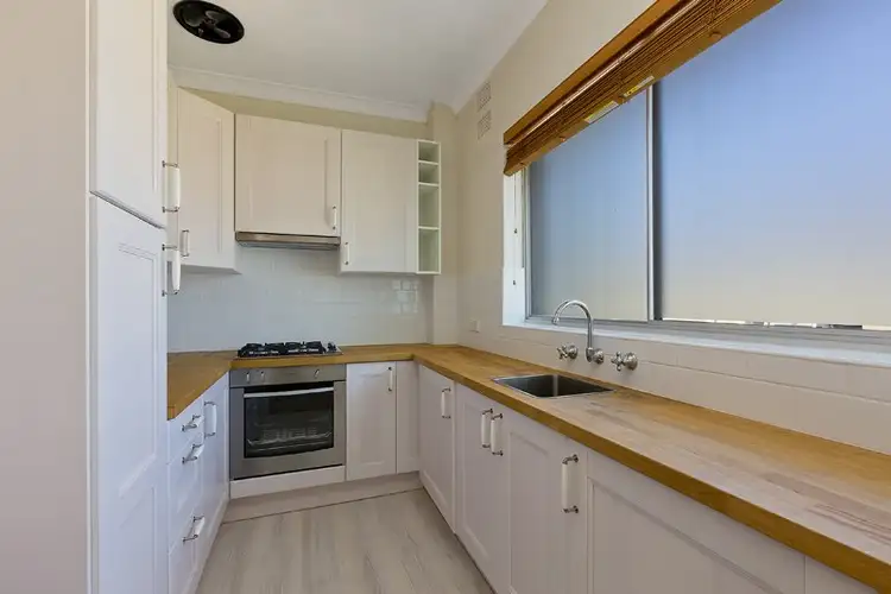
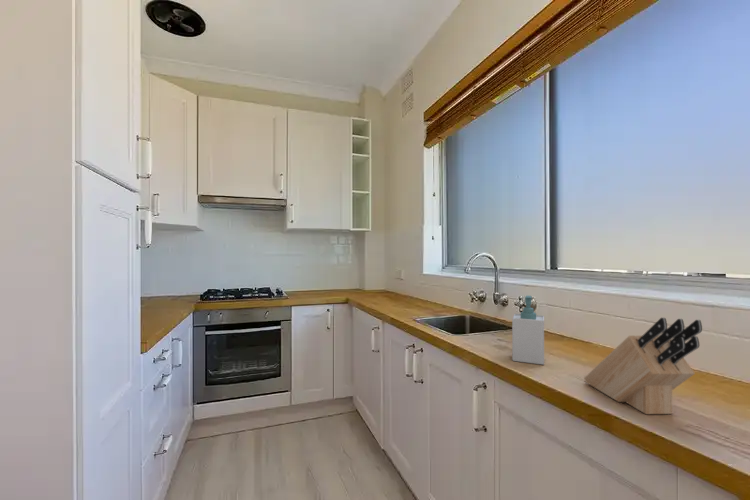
+ soap bottle [511,295,545,366]
+ knife block [583,317,703,415]
